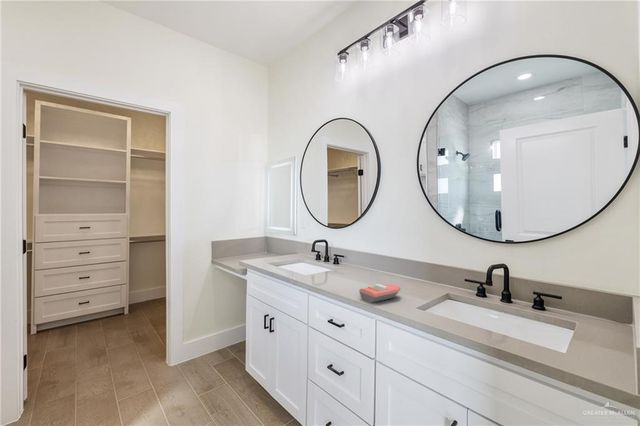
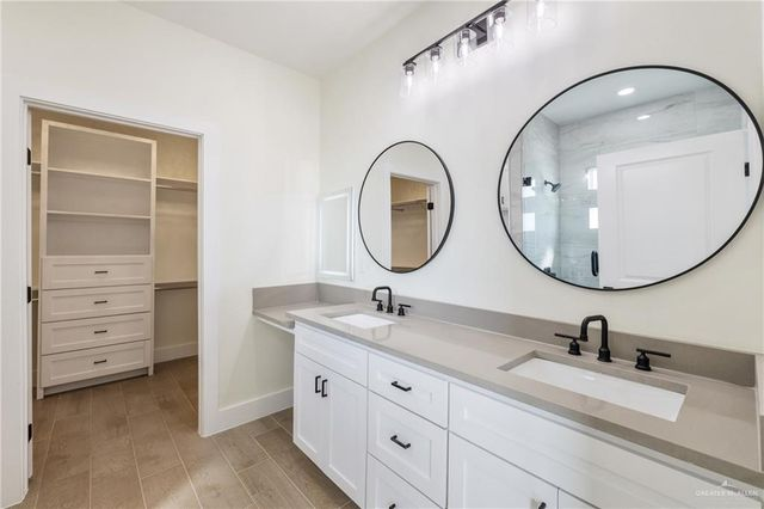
- toy boat [358,283,402,304]
